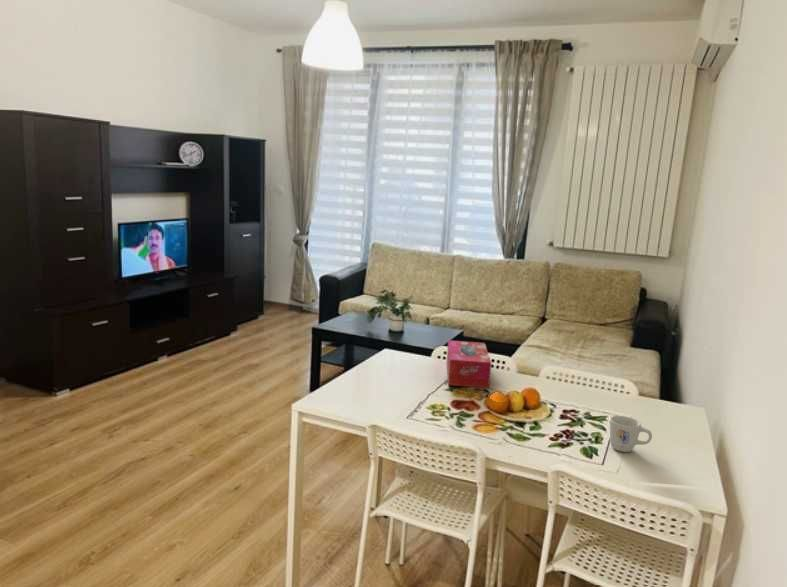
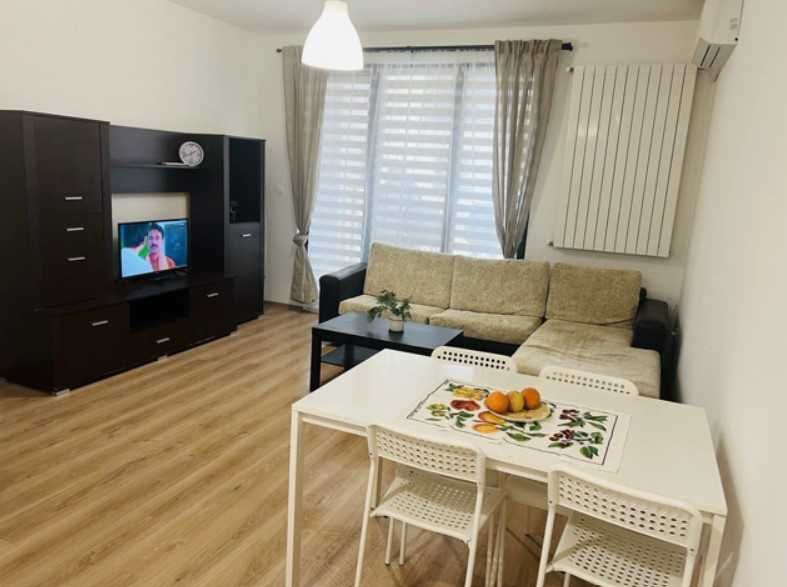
- mug [609,415,653,453]
- tissue box [446,339,492,389]
